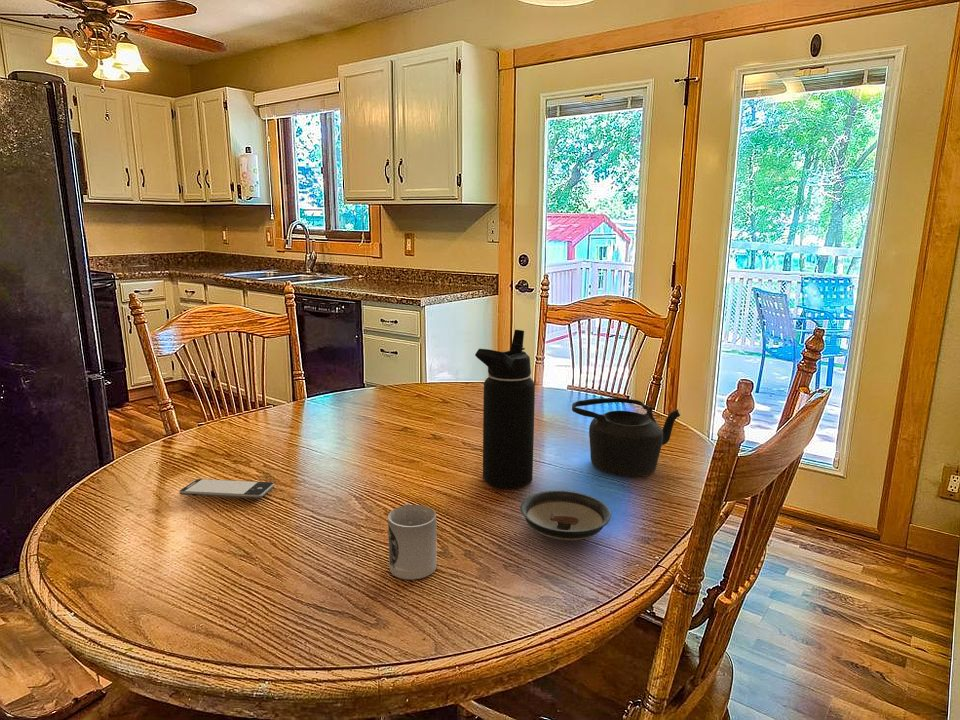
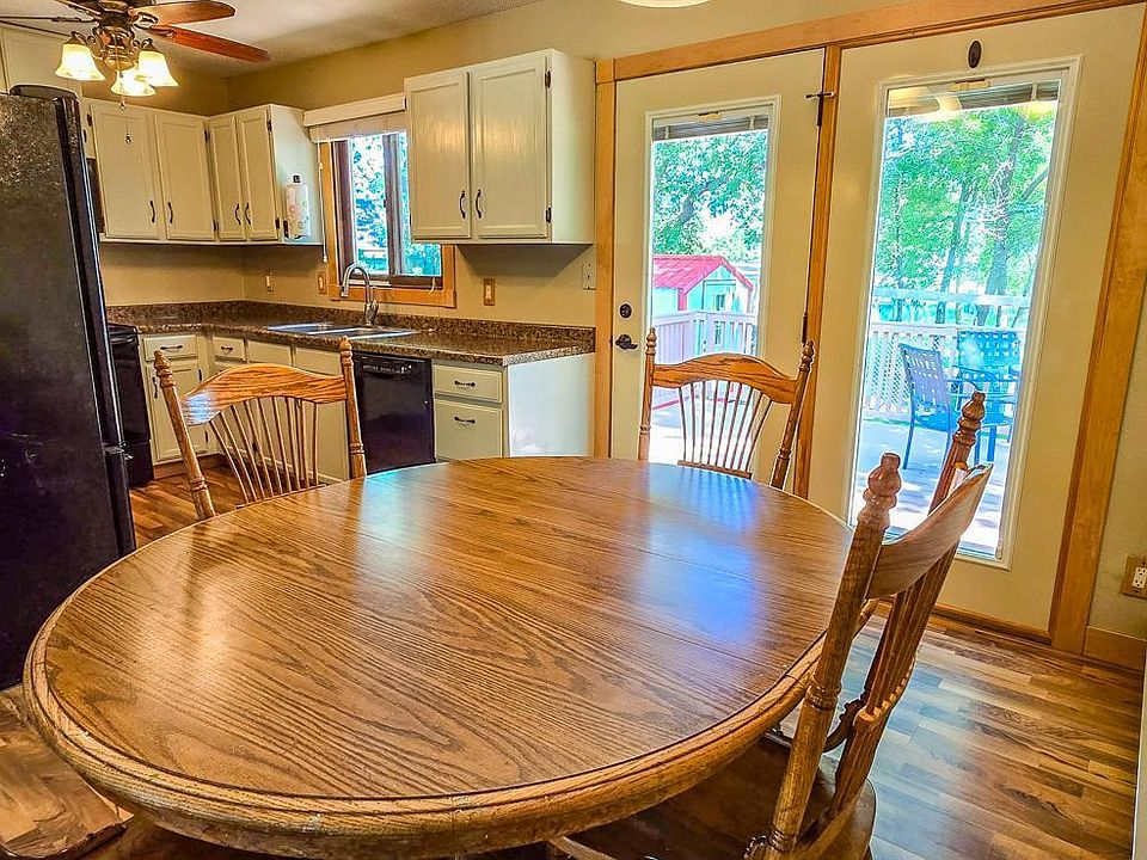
- smartphone [178,478,275,499]
- teapot [571,397,681,478]
- cup [387,503,438,581]
- water bottle [474,329,536,490]
- saucer [519,490,612,542]
